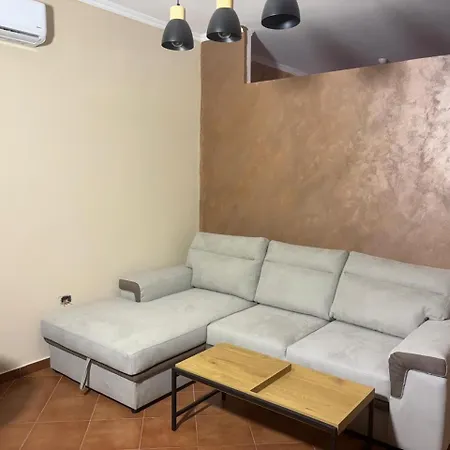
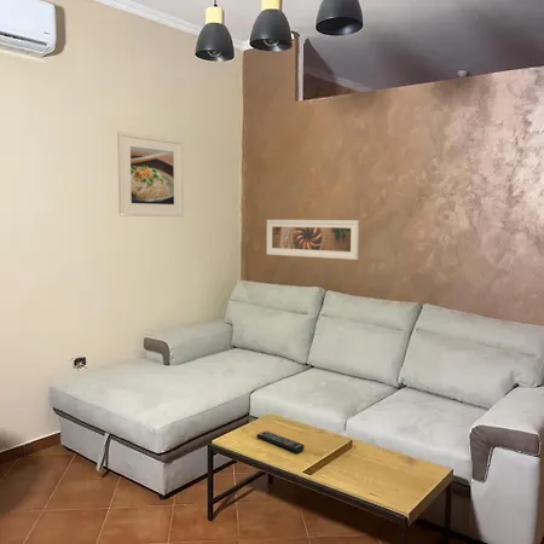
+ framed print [266,219,360,261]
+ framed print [116,131,185,218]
+ remote control [255,430,306,453]
